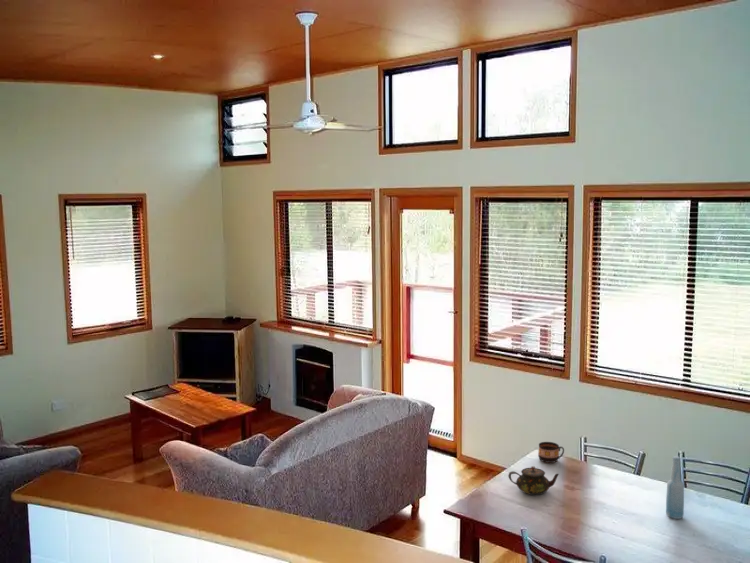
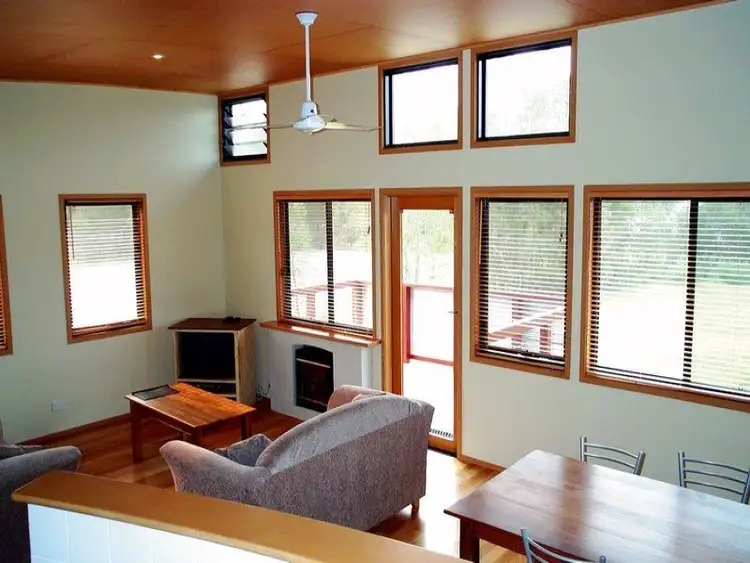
- bottle [665,455,685,520]
- cup [537,441,565,464]
- teapot [508,465,560,496]
